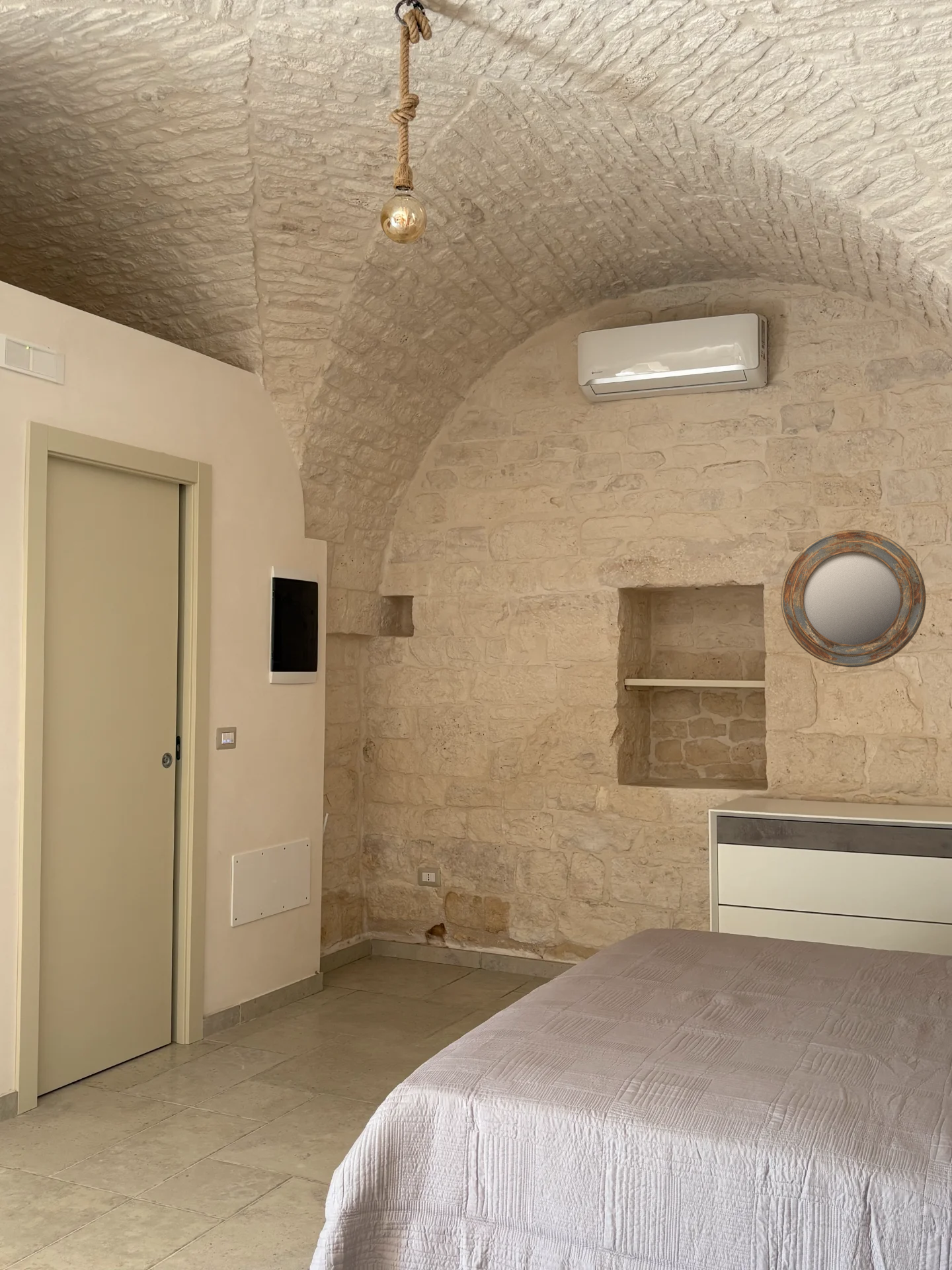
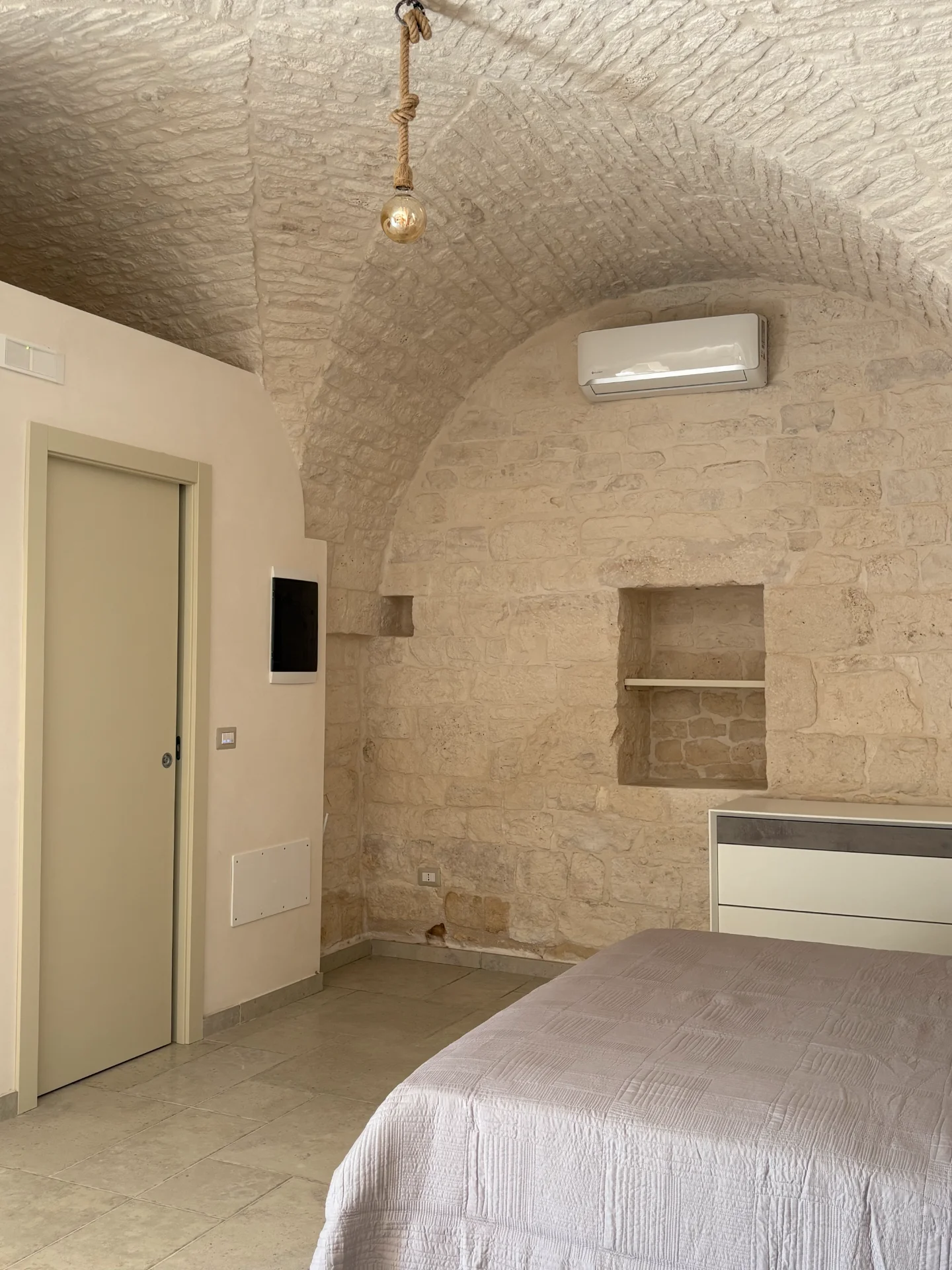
- home mirror [781,529,926,668]
